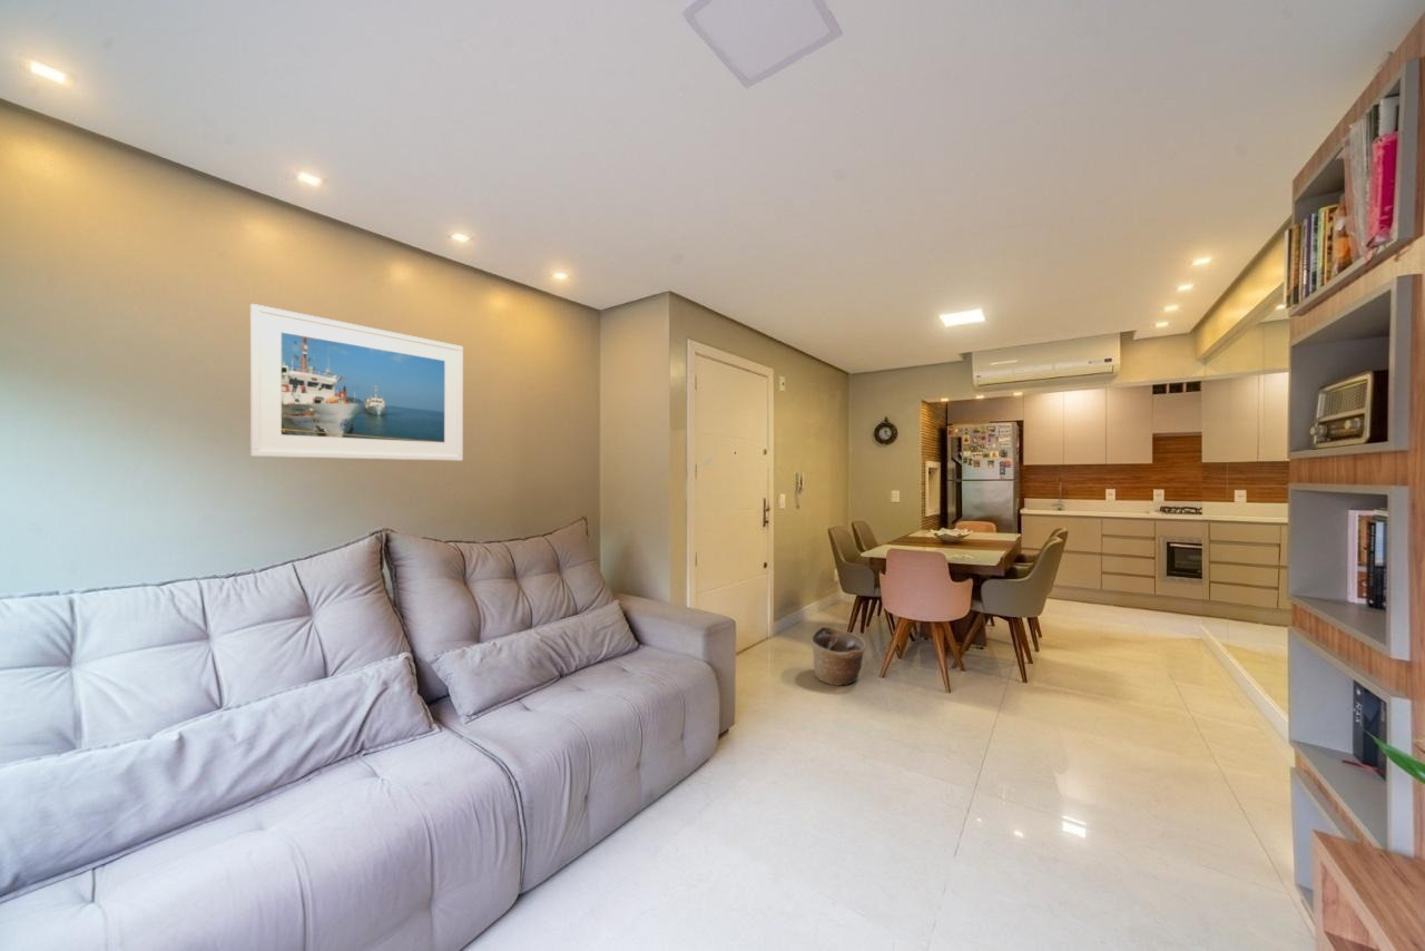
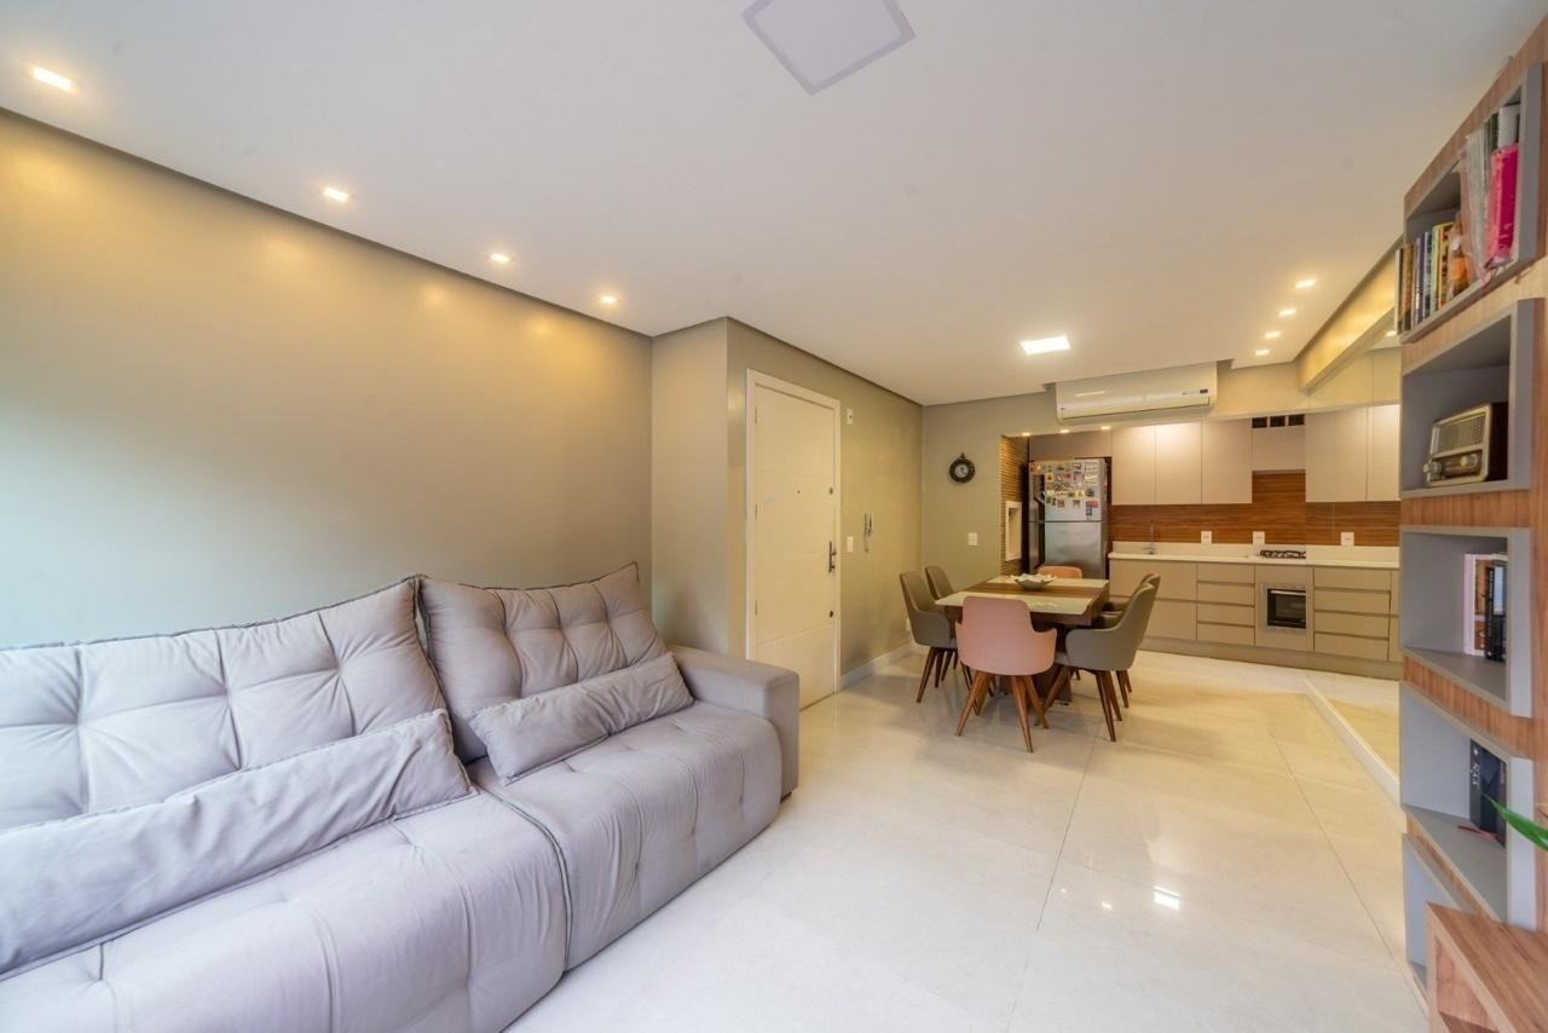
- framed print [249,303,464,462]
- basket [810,626,867,687]
